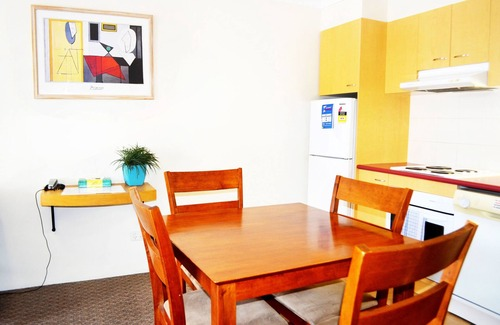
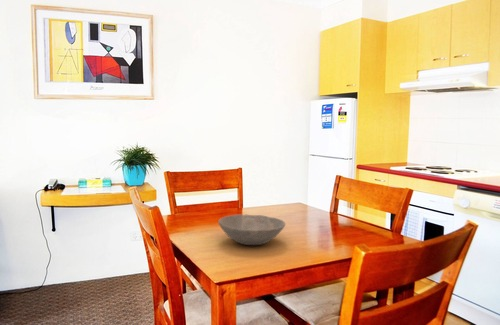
+ bowl [217,213,286,246]
